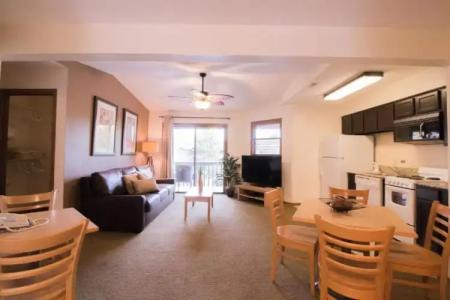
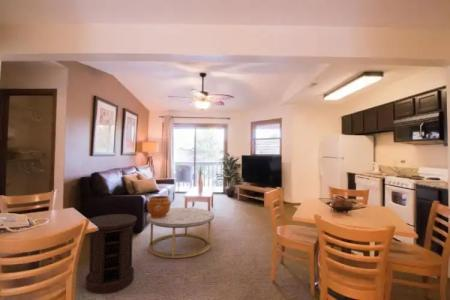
+ side table [84,213,138,295]
+ ceramic pot [146,195,172,218]
+ coffee table [145,207,215,259]
